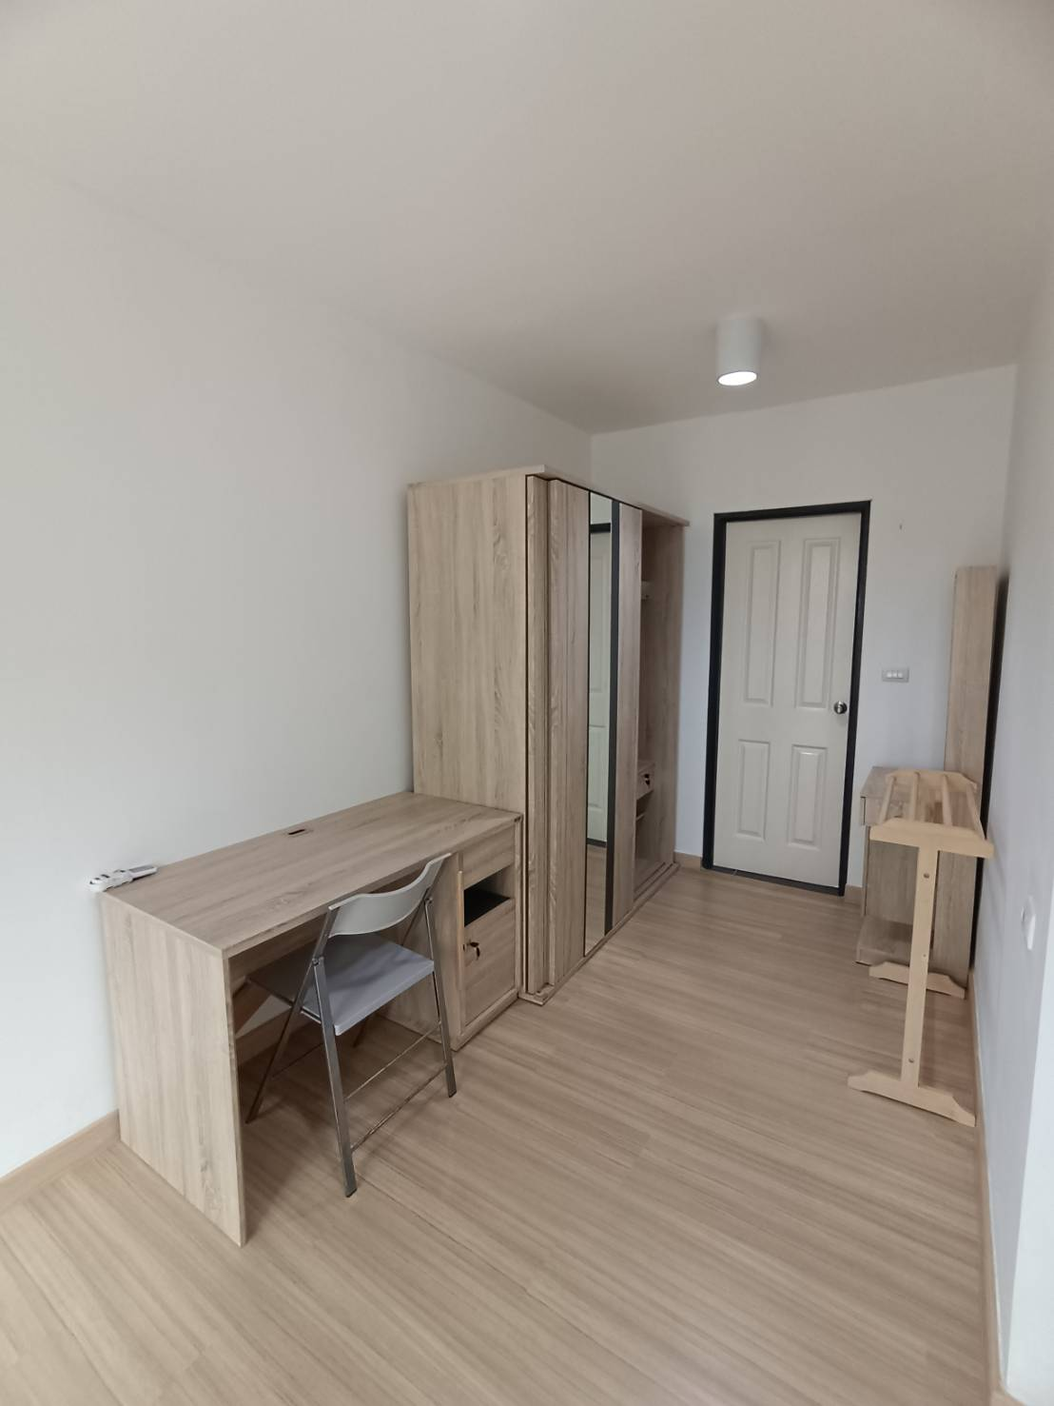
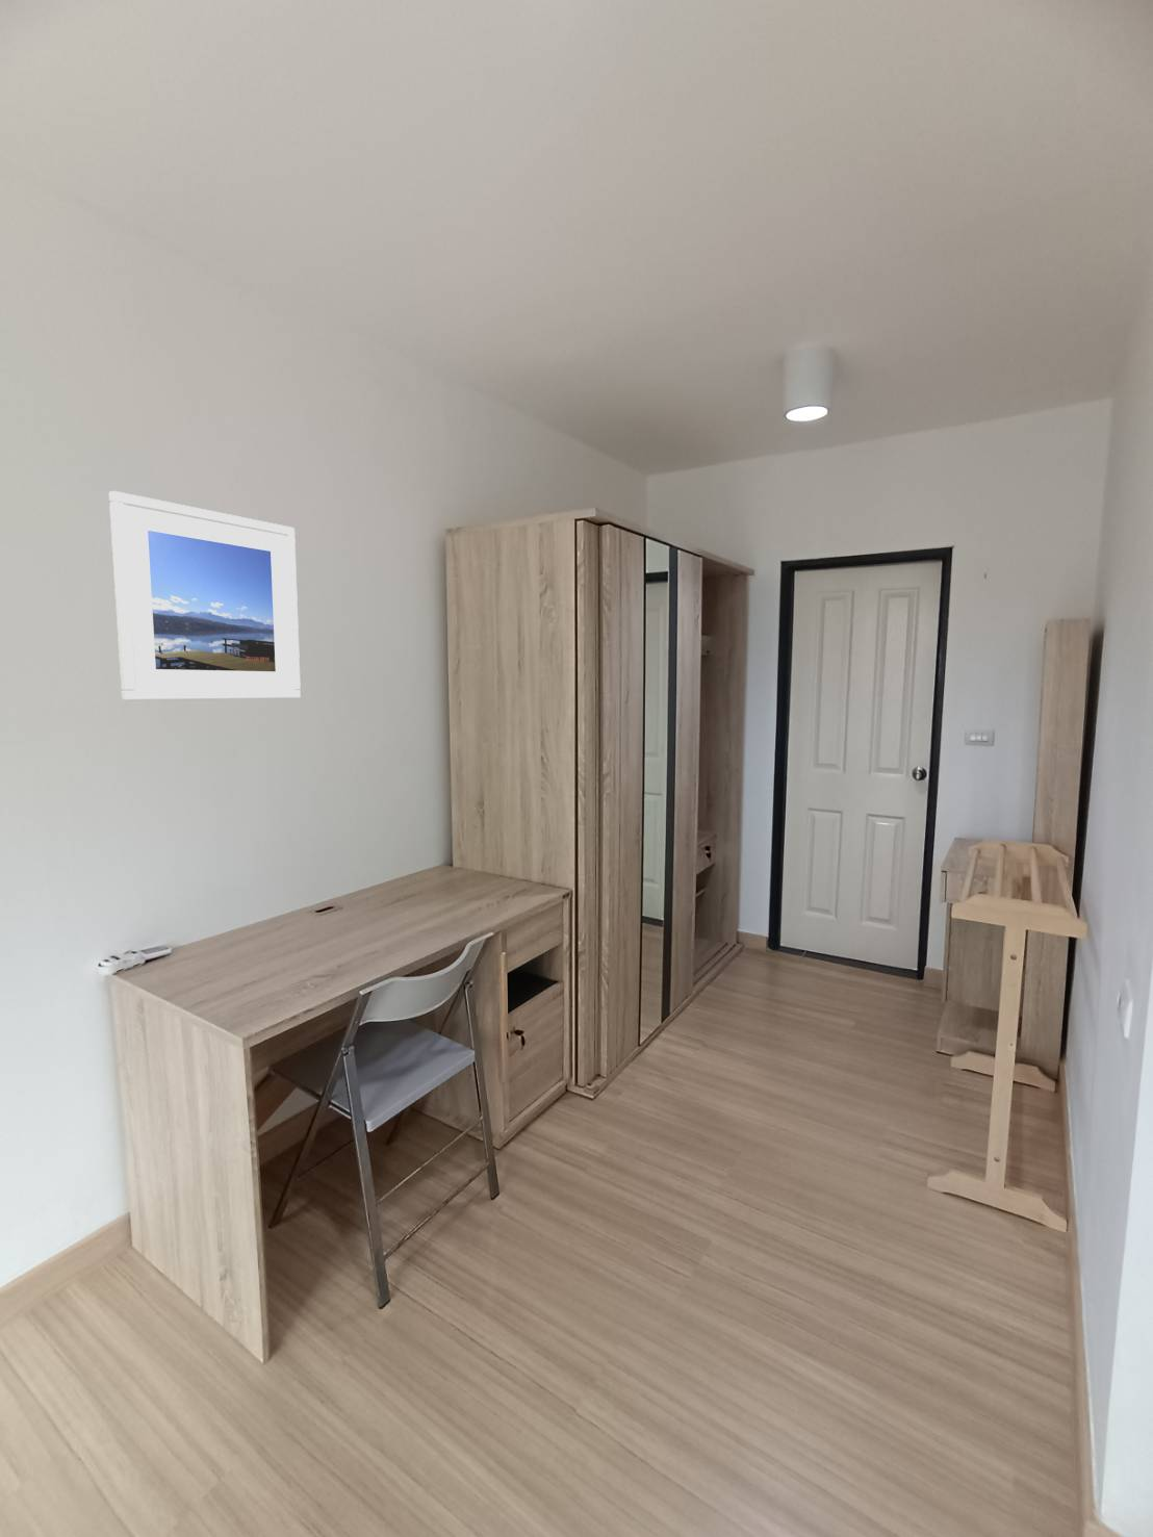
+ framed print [108,491,302,701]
